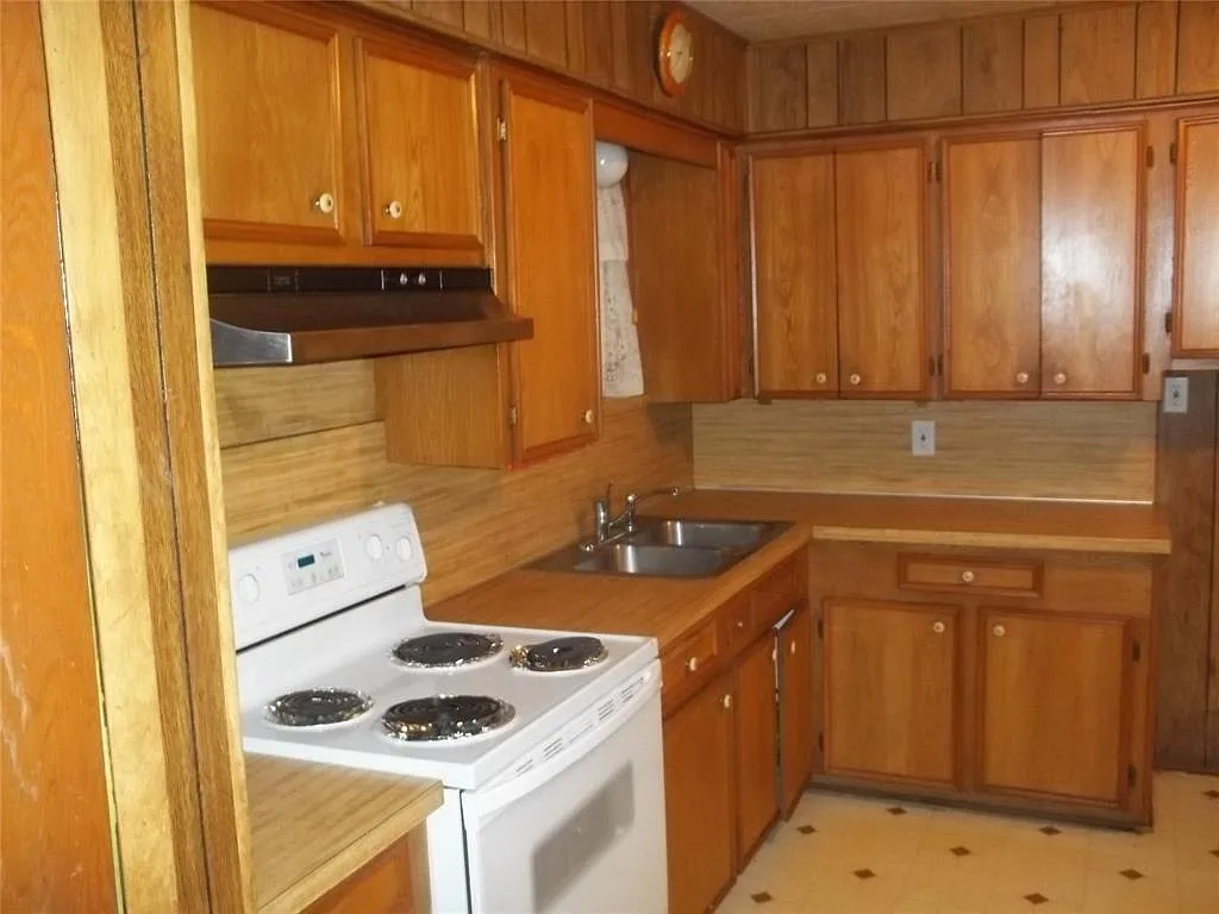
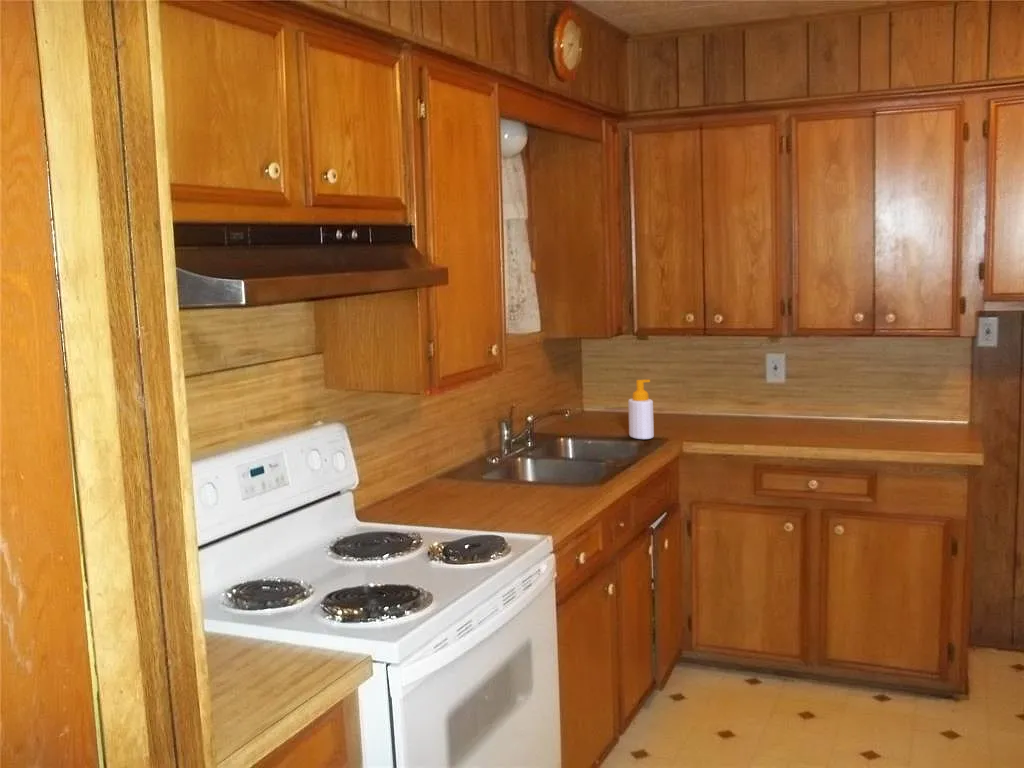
+ soap bottle [627,379,655,440]
